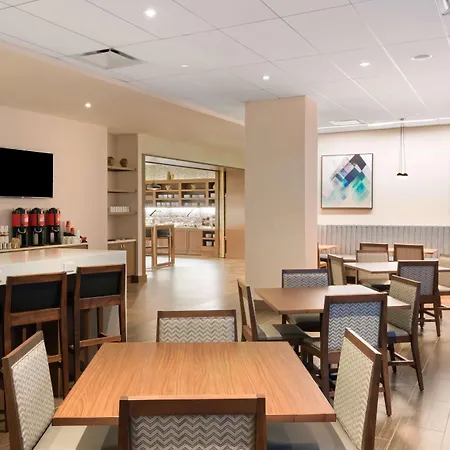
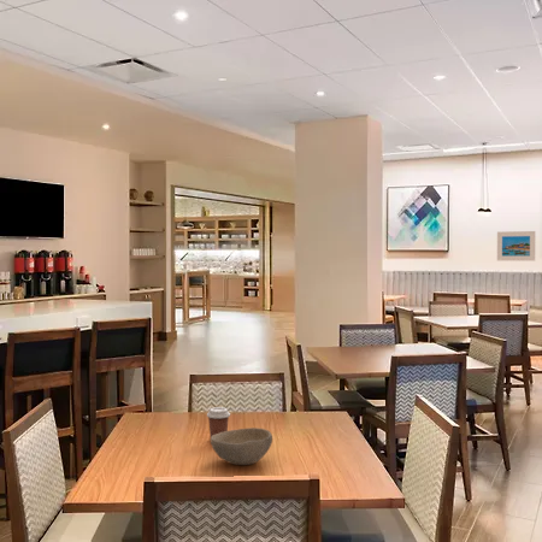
+ bowl [210,426,273,466]
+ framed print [496,230,536,261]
+ coffee cup [206,406,231,438]
